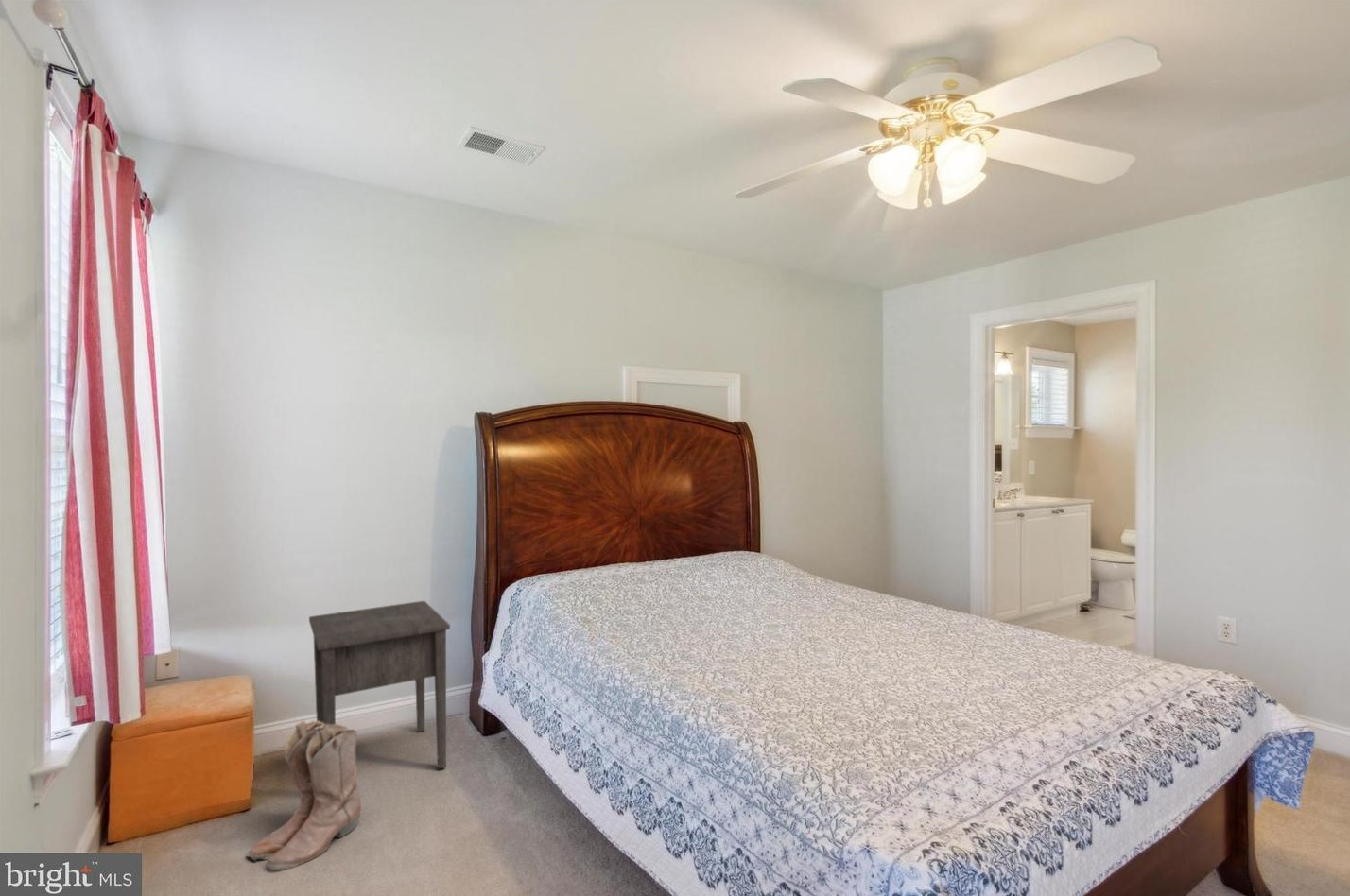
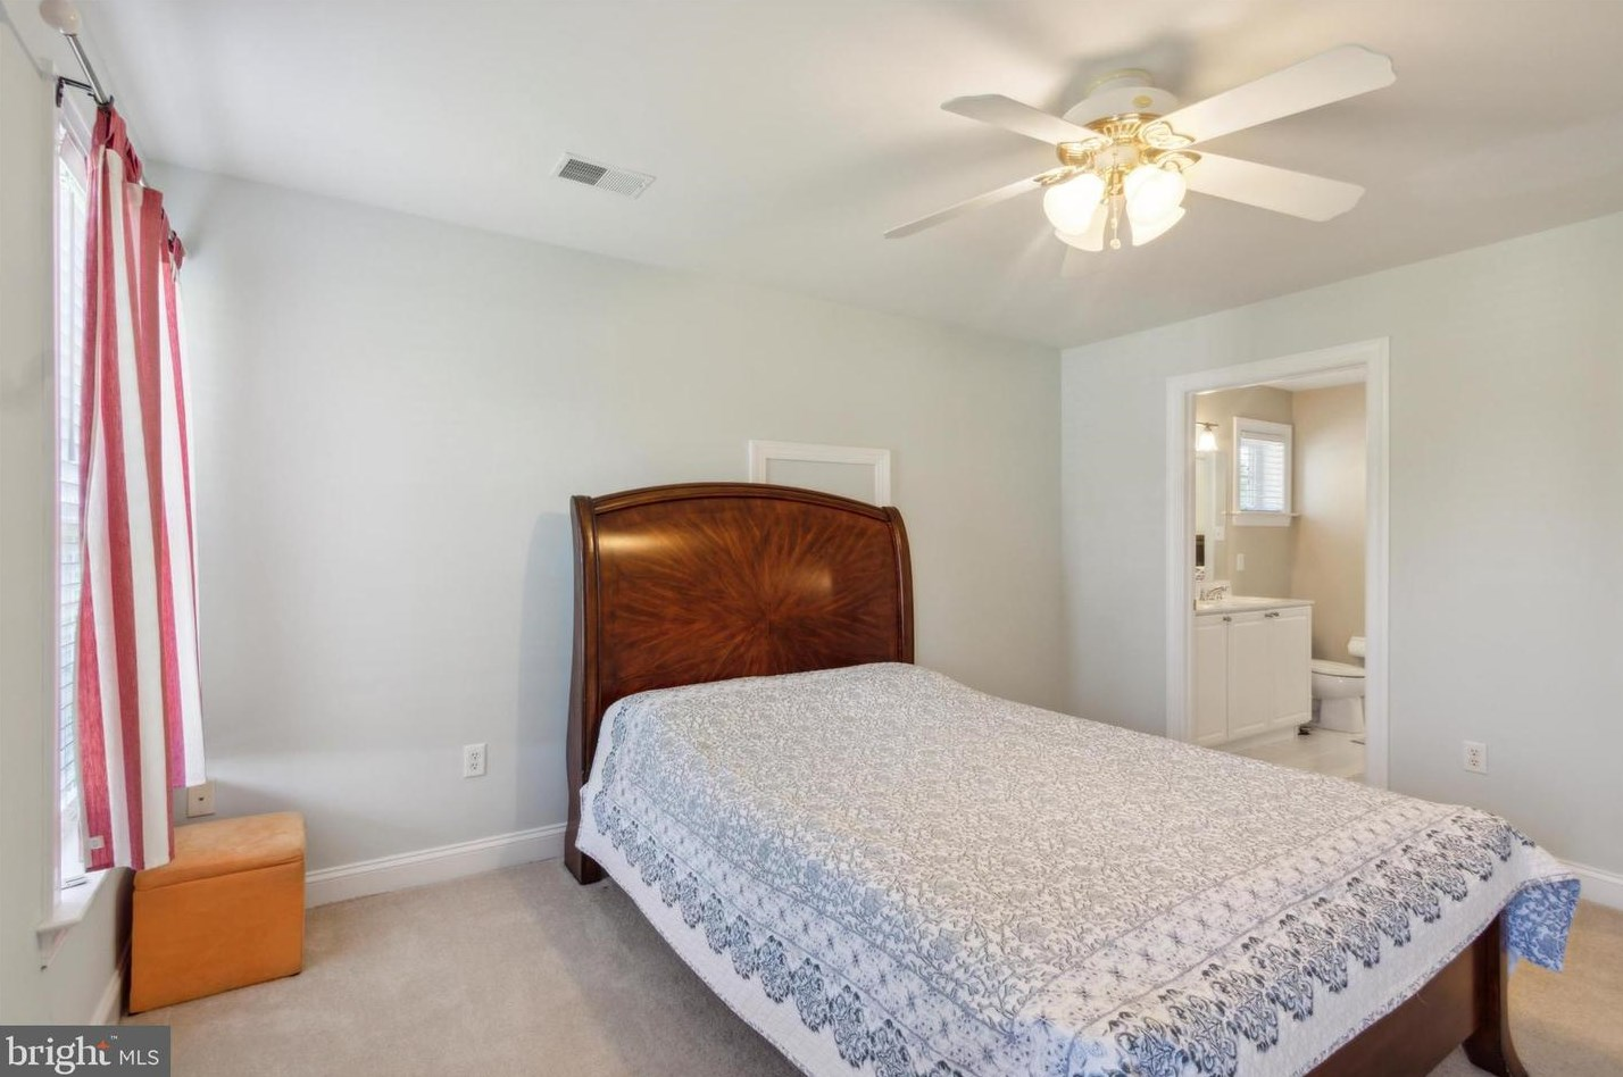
- nightstand [308,600,451,769]
- boots [246,719,362,871]
